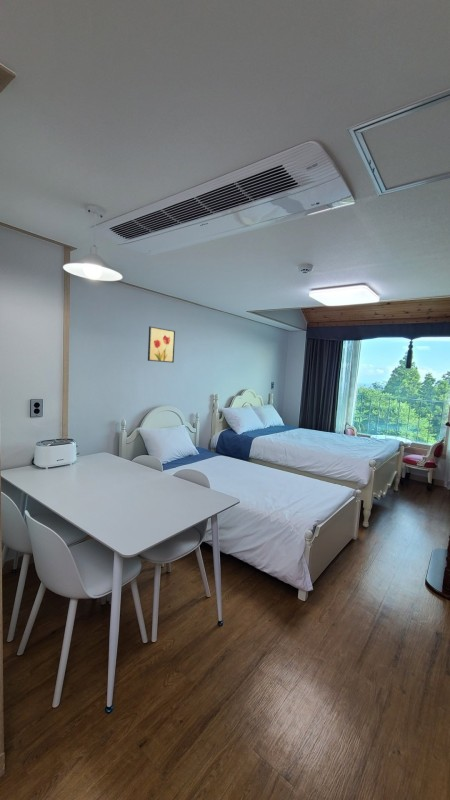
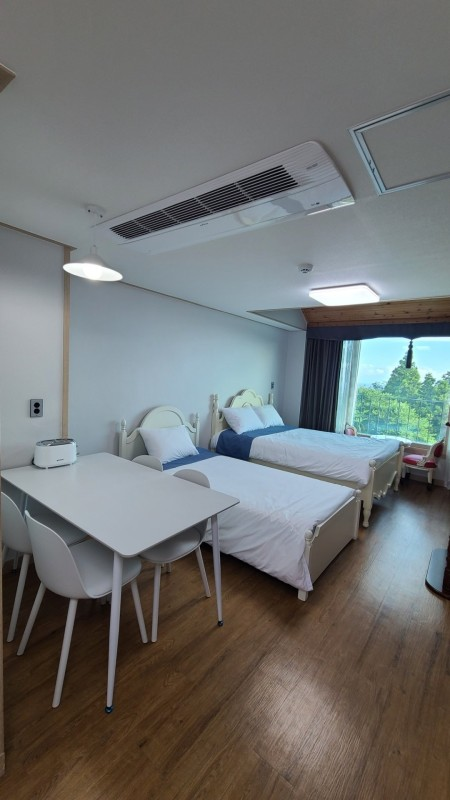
- wall art [147,325,176,364]
